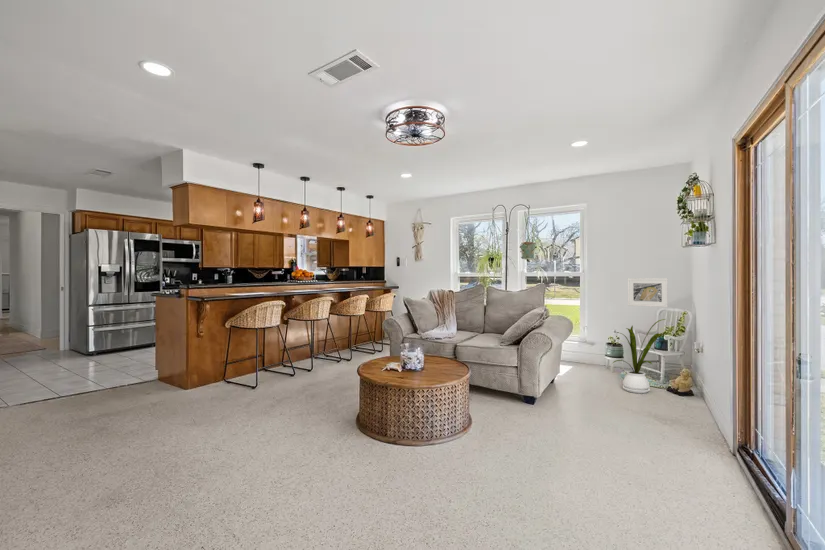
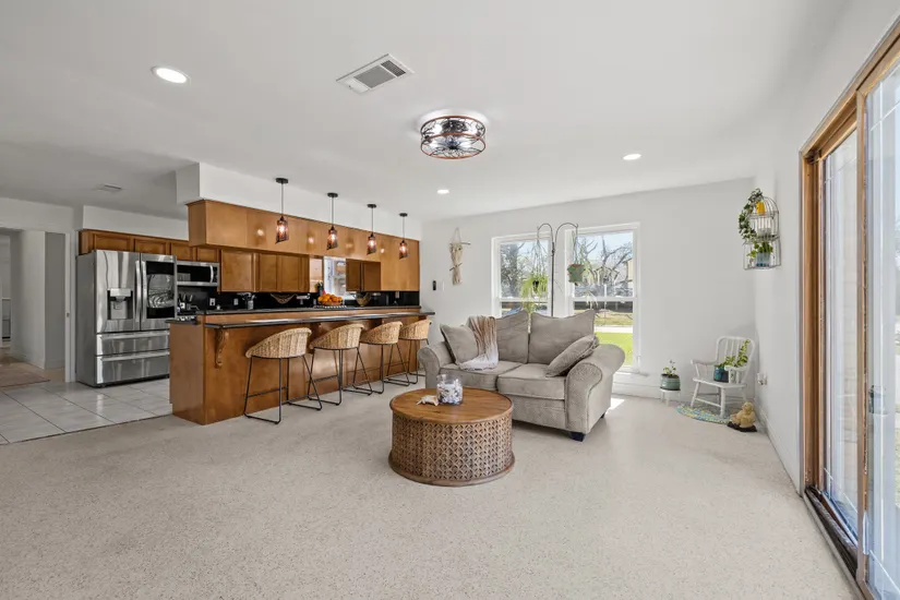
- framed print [627,277,669,308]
- house plant [612,318,666,394]
